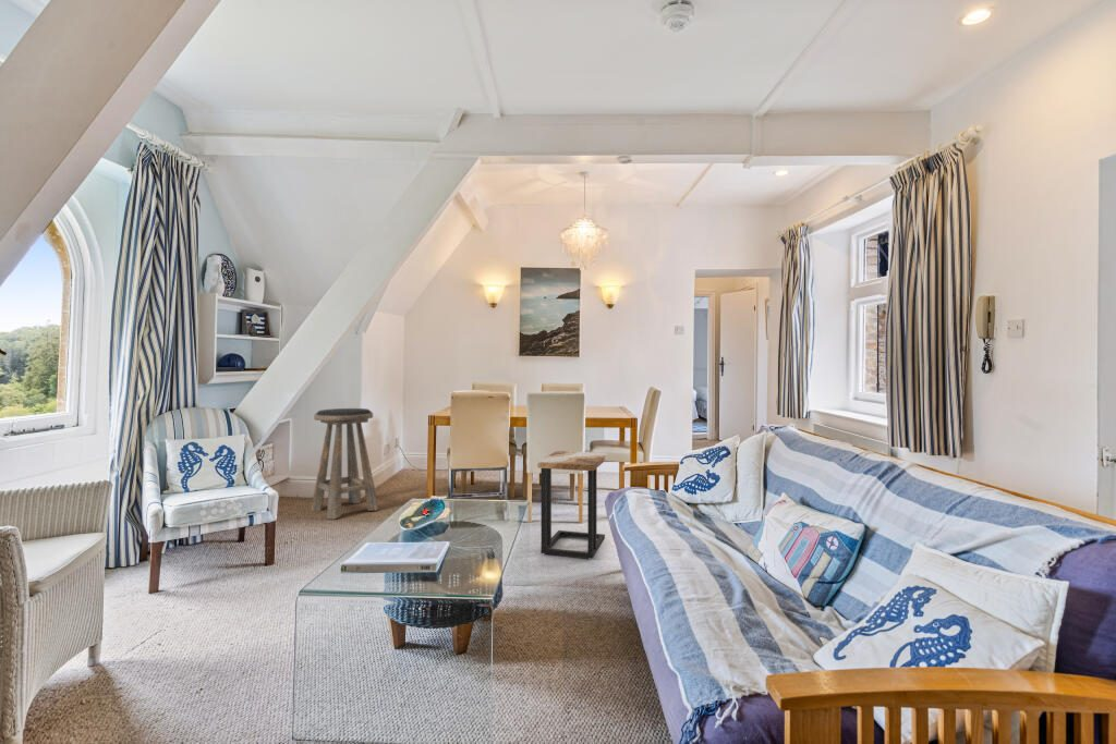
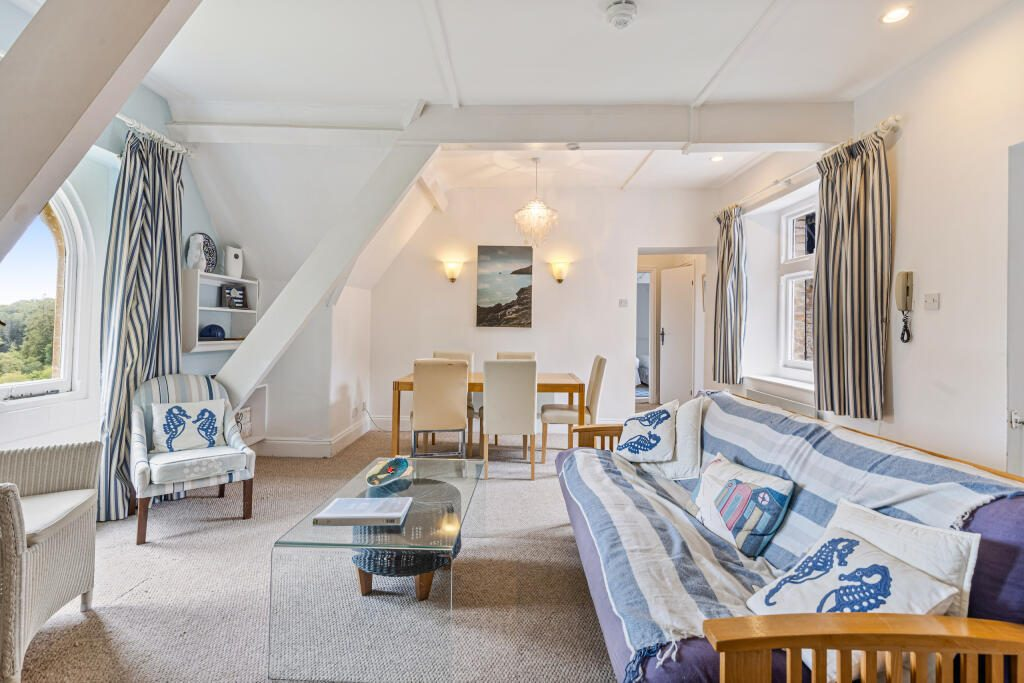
- side table [536,450,608,560]
- stool [311,407,379,521]
